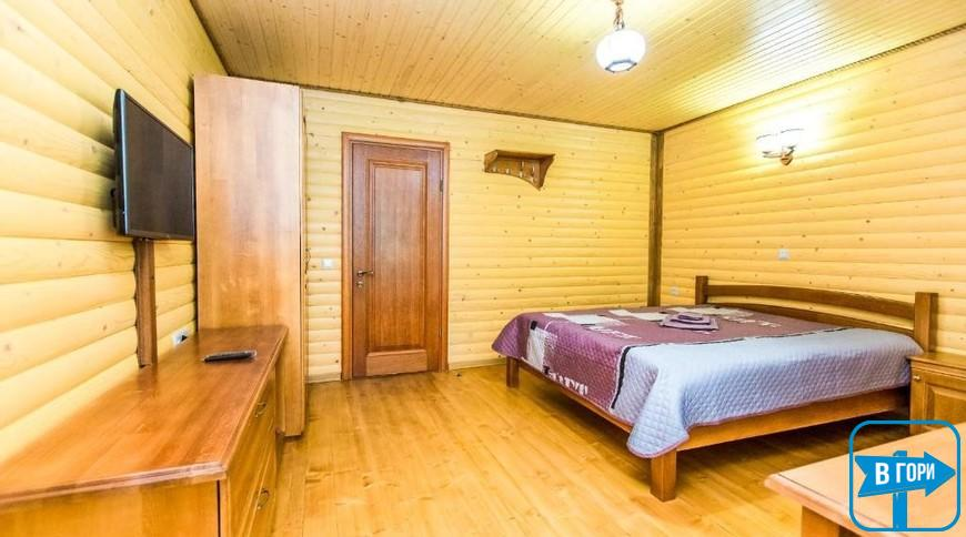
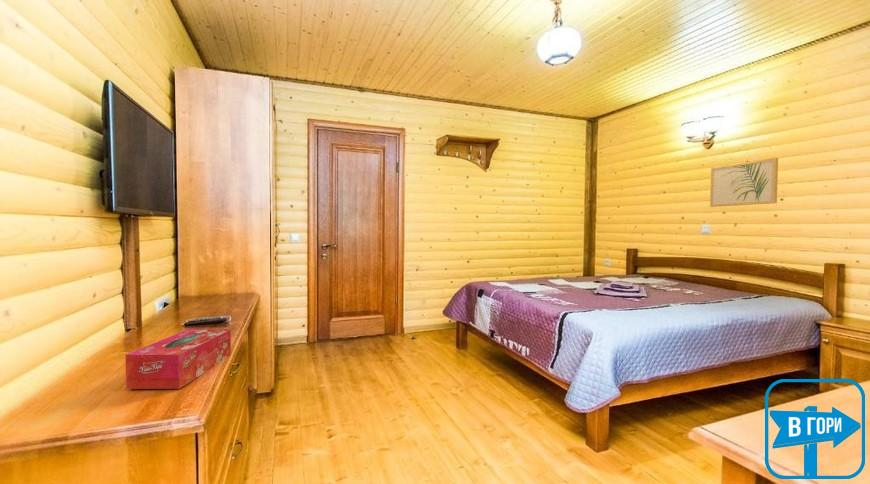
+ tissue box [125,328,232,390]
+ wall art [709,157,779,208]
